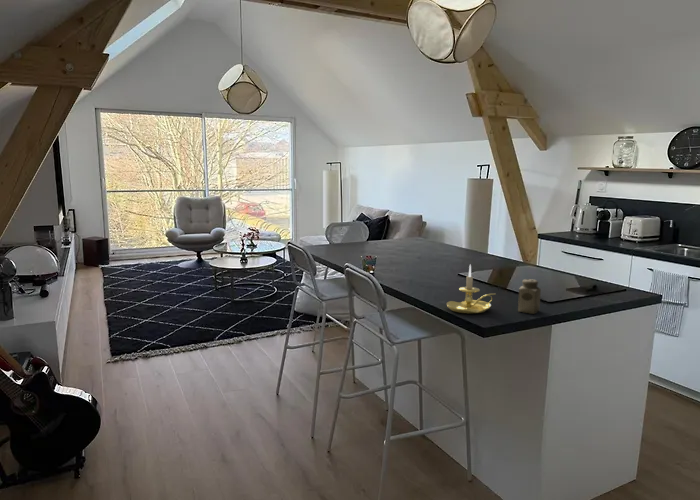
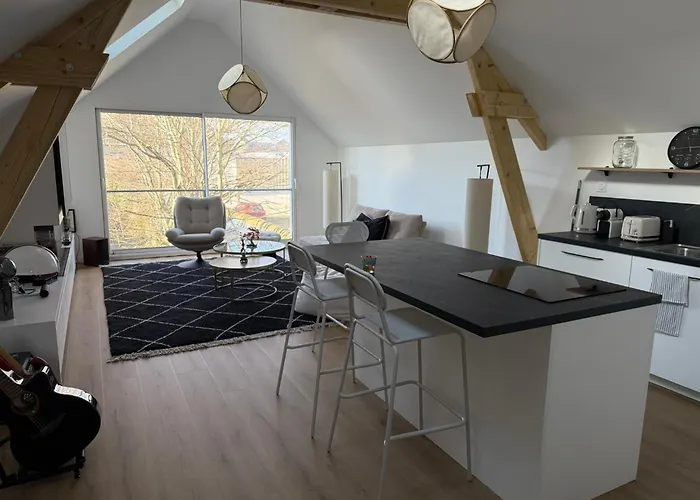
- salt shaker [517,278,542,315]
- candle holder [446,264,495,314]
